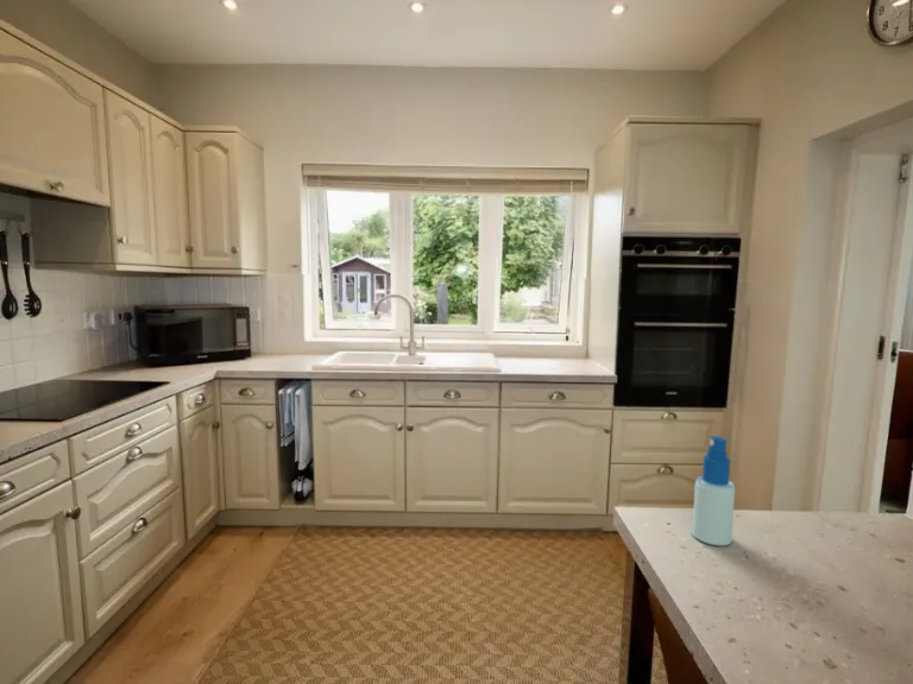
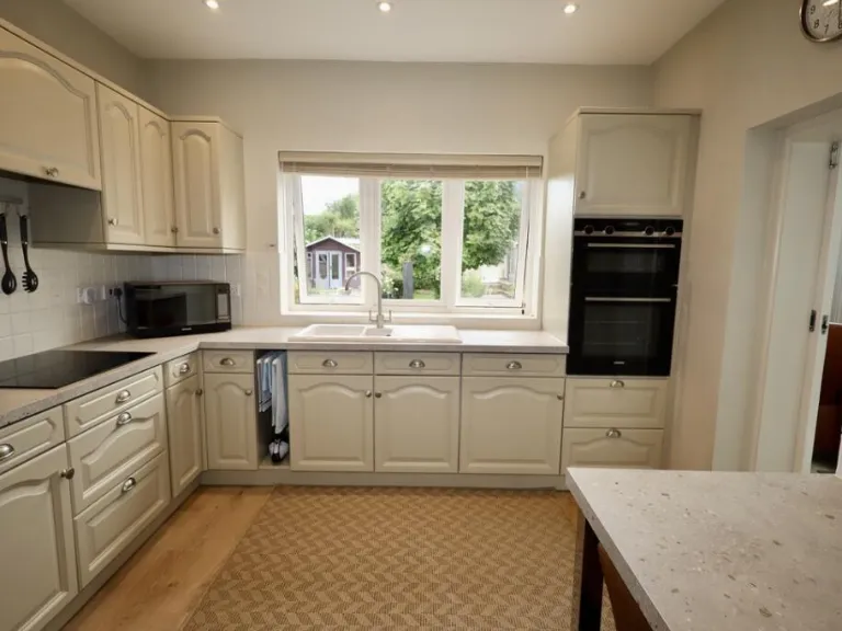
- spray bottle [691,435,736,546]
